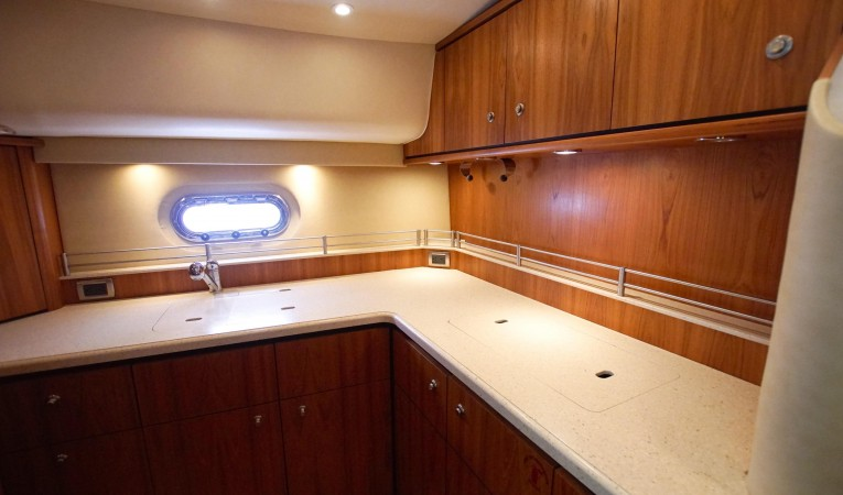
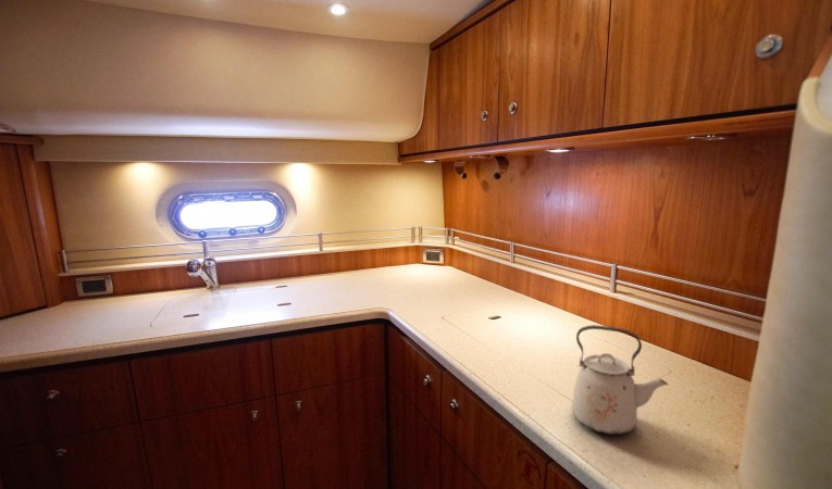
+ kettle [570,324,669,436]
